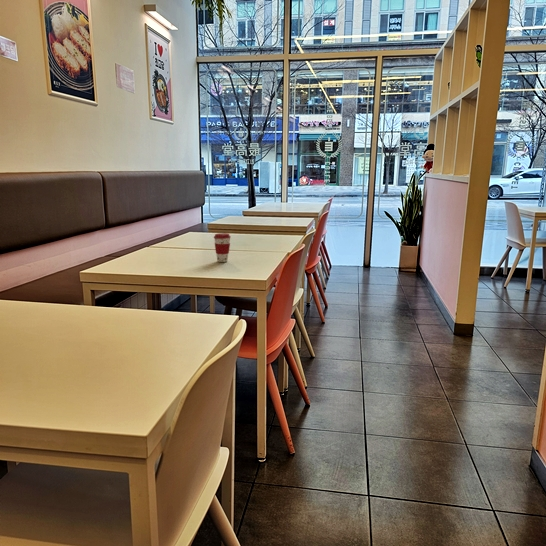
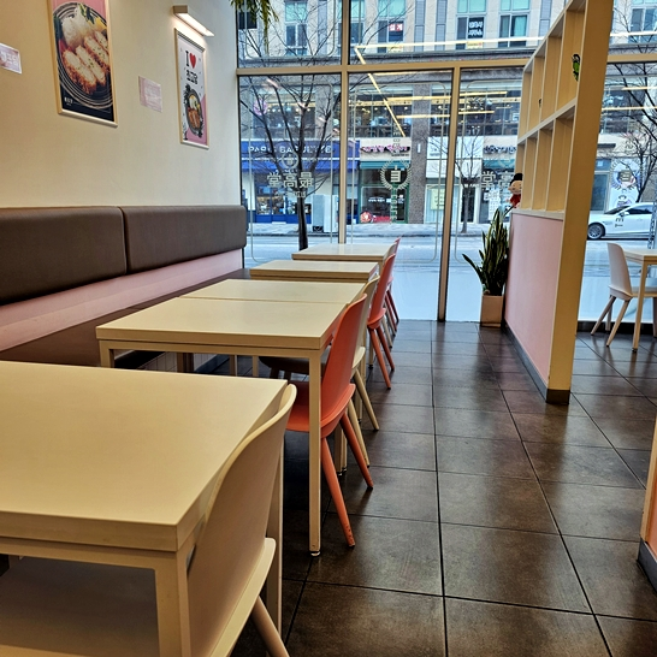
- coffee cup [213,232,232,263]
